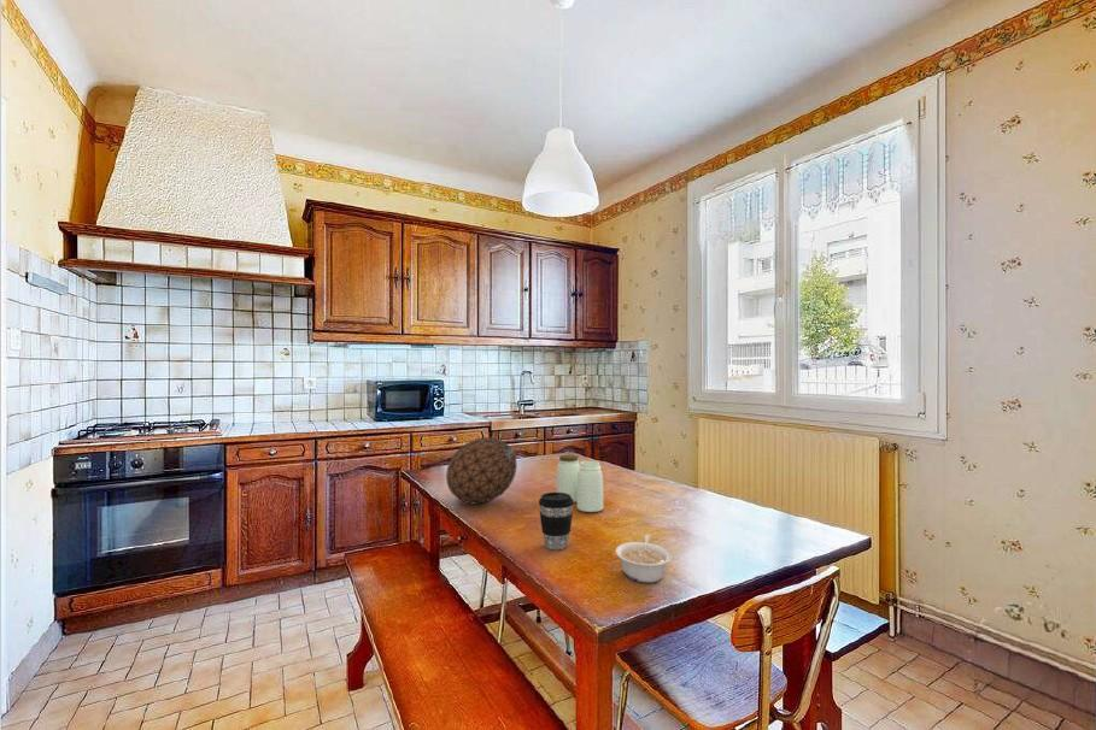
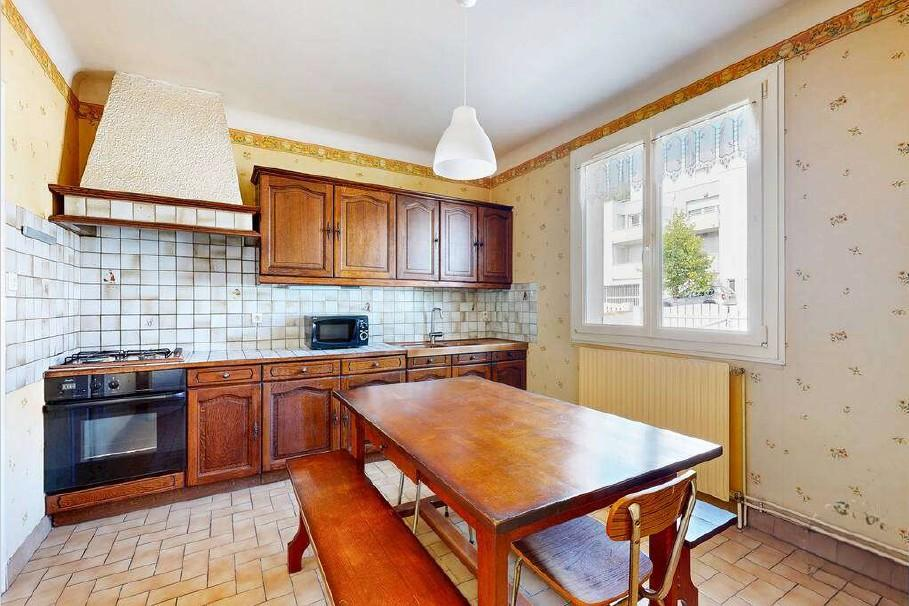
- coffee cup [538,491,575,551]
- legume [615,534,673,584]
- decorative ball [445,436,518,505]
- jar [556,454,604,513]
